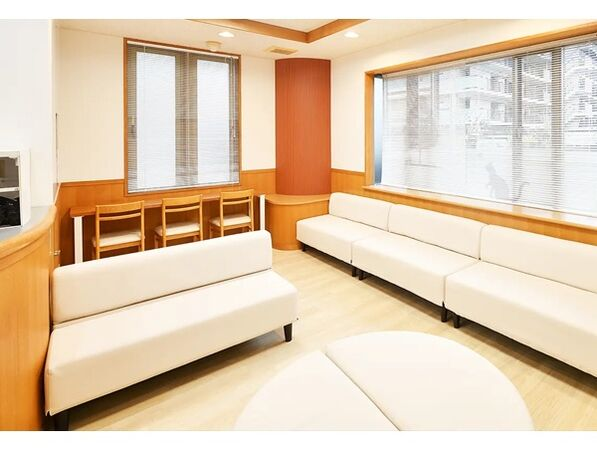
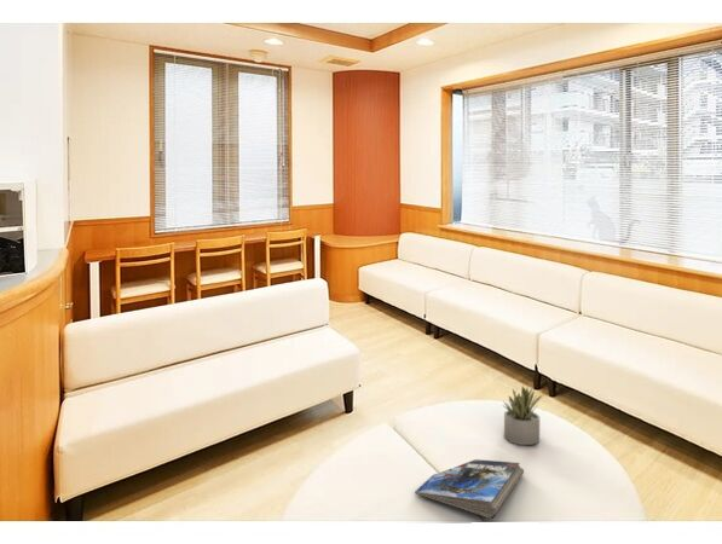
+ magazine [414,458,525,520]
+ succulent plant [501,386,543,446]
